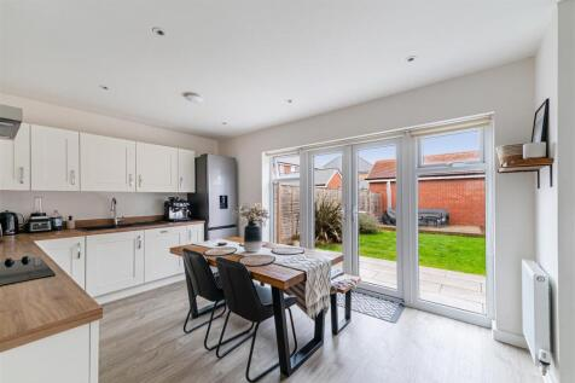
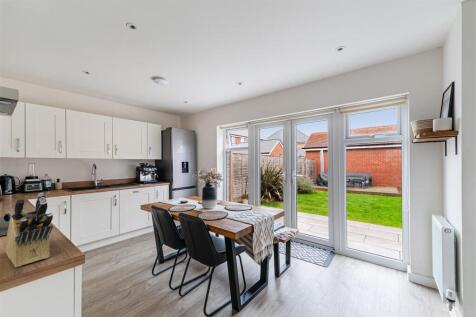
+ knife block [4,192,54,268]
